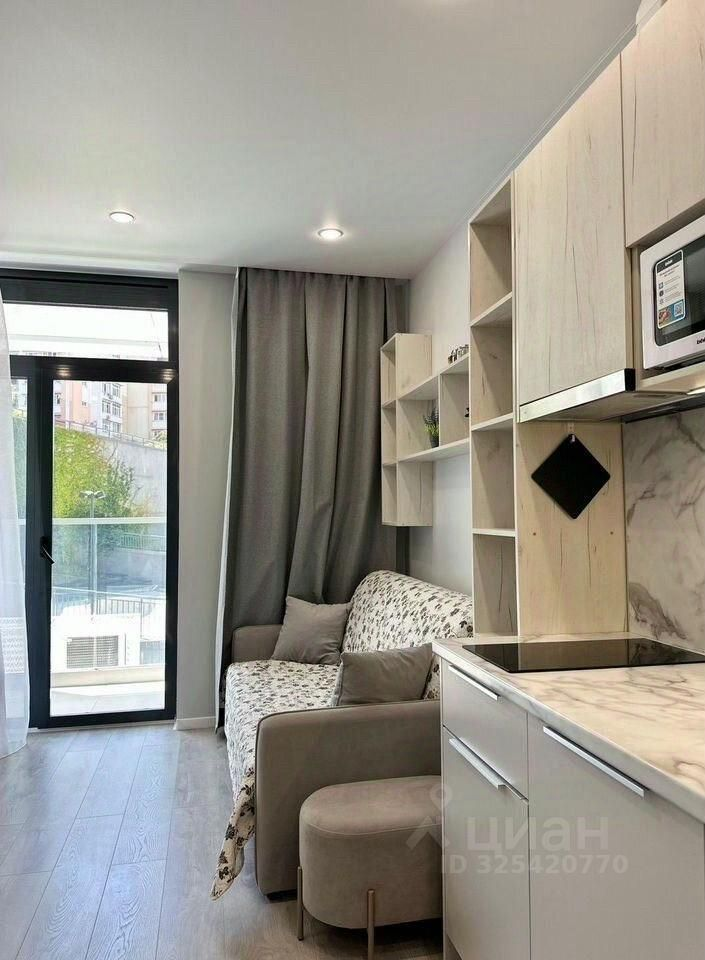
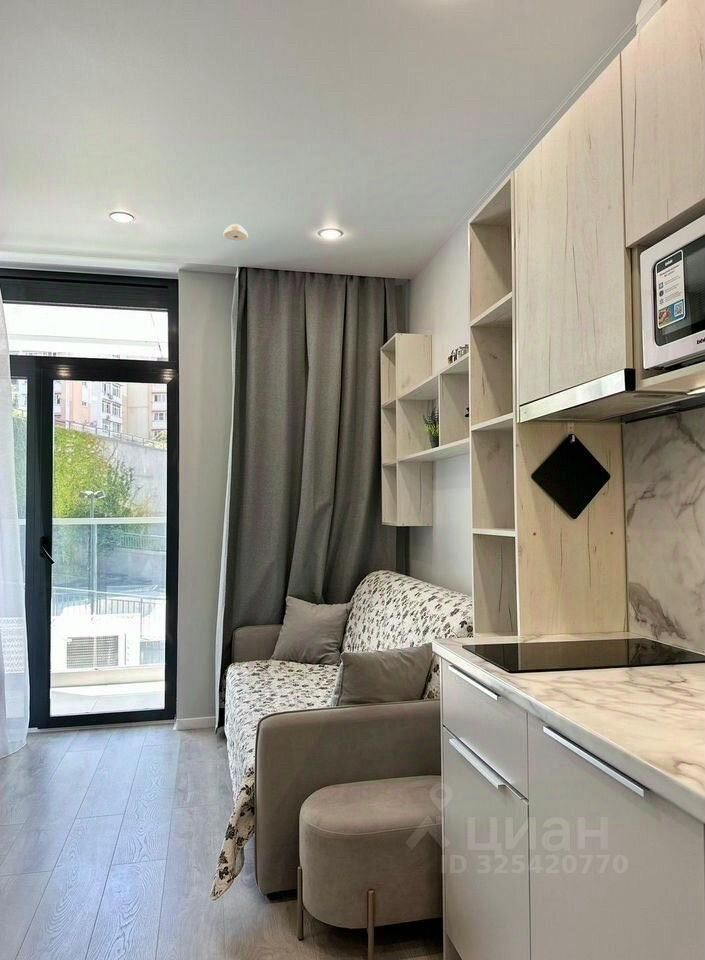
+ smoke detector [222,223,249,242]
